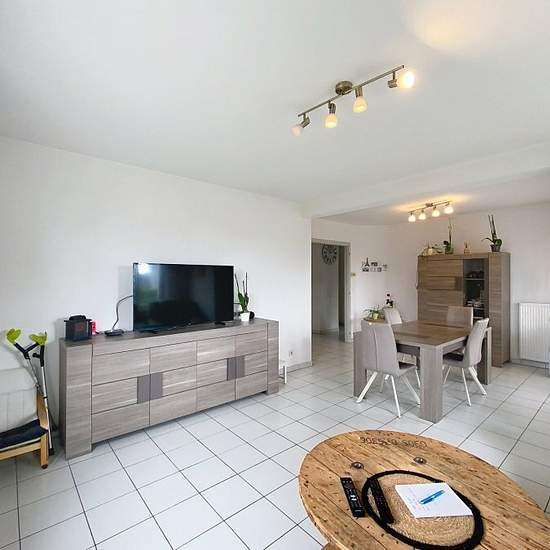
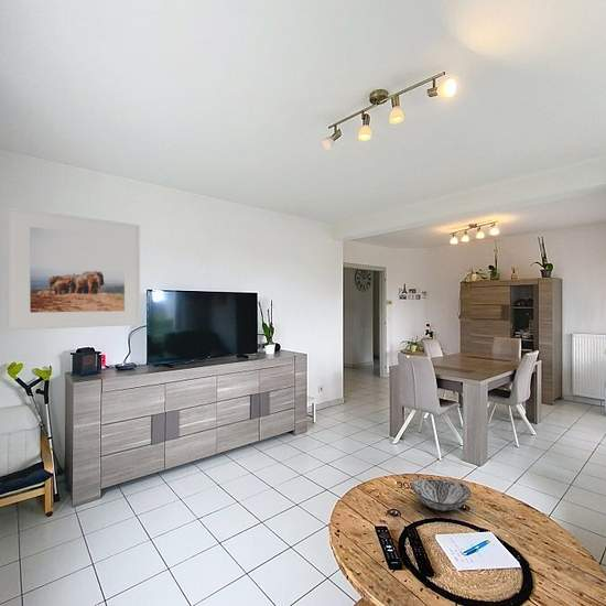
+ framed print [7,206,141,332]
+ decorative bowl [410,478,472,512]
